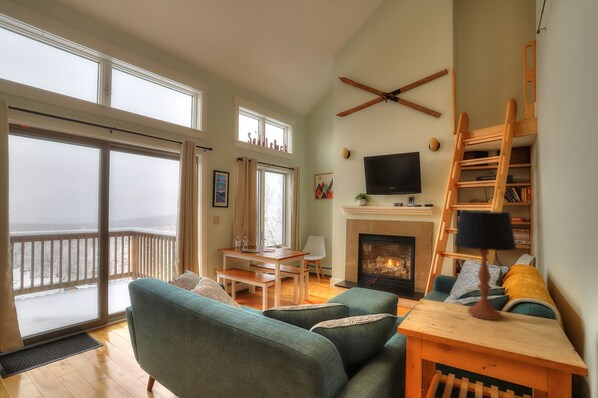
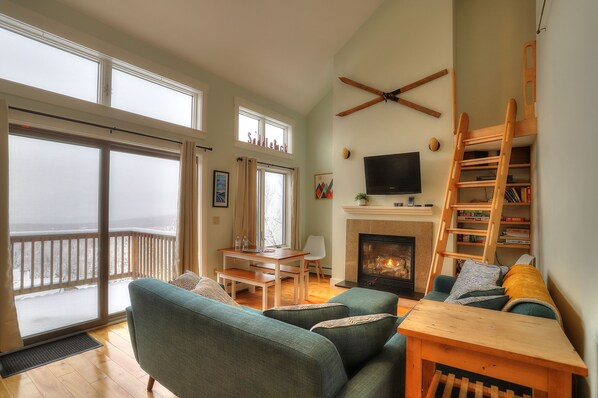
- table lamp [453,210,518,321]
